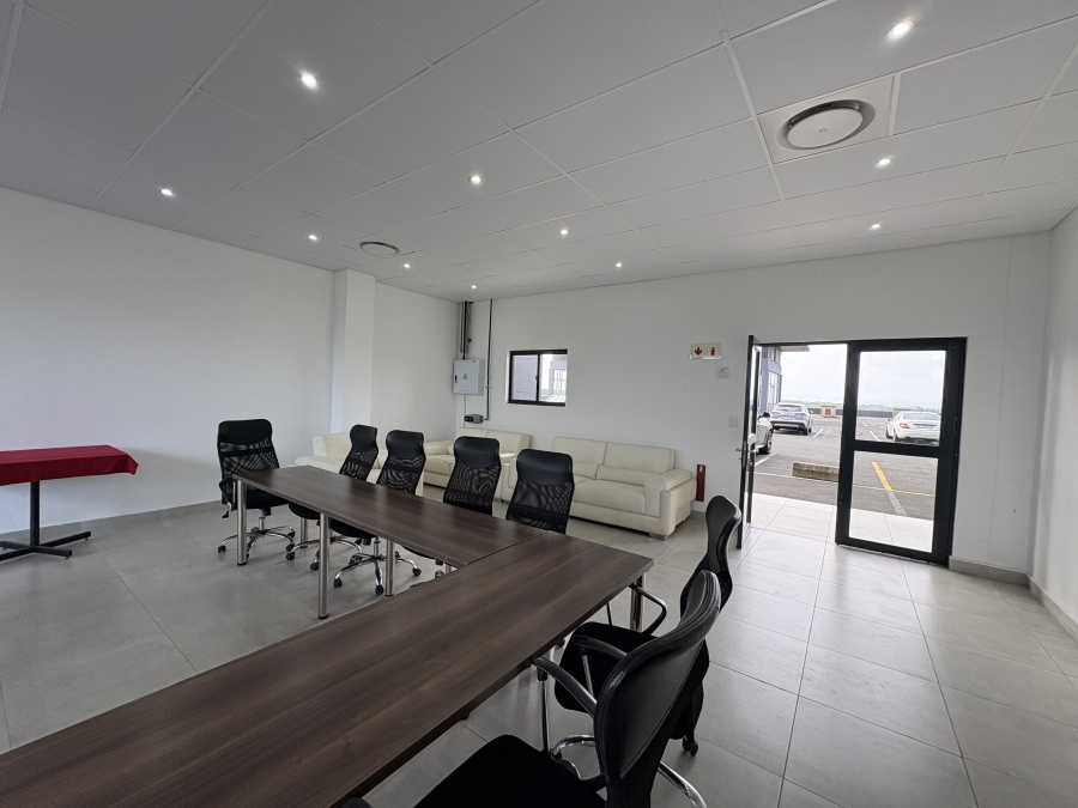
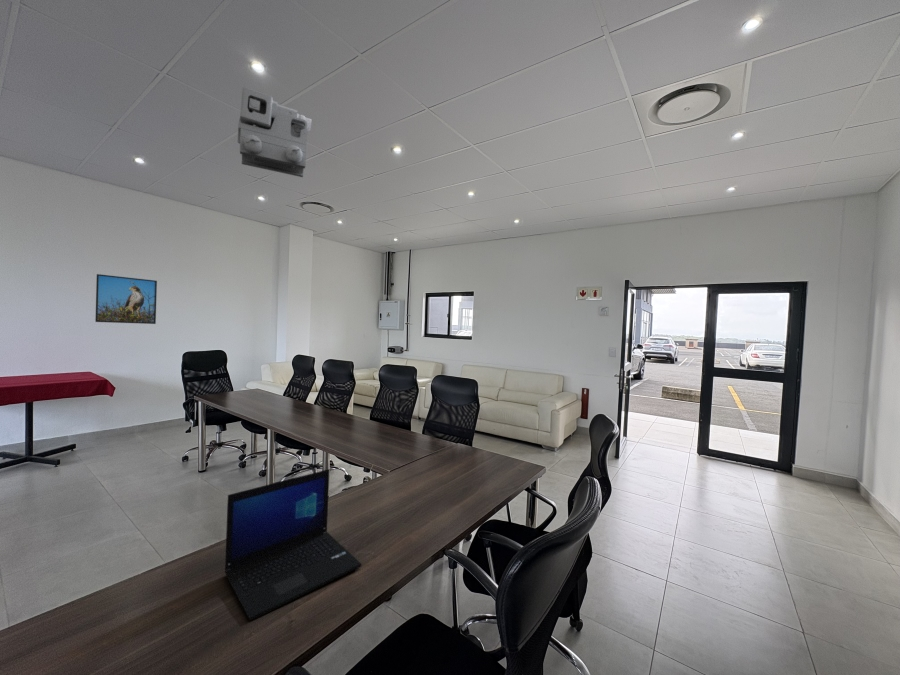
+ total station [237,86,313,178]
+ laptop [224,468,362,622]
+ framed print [94,273,158,325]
